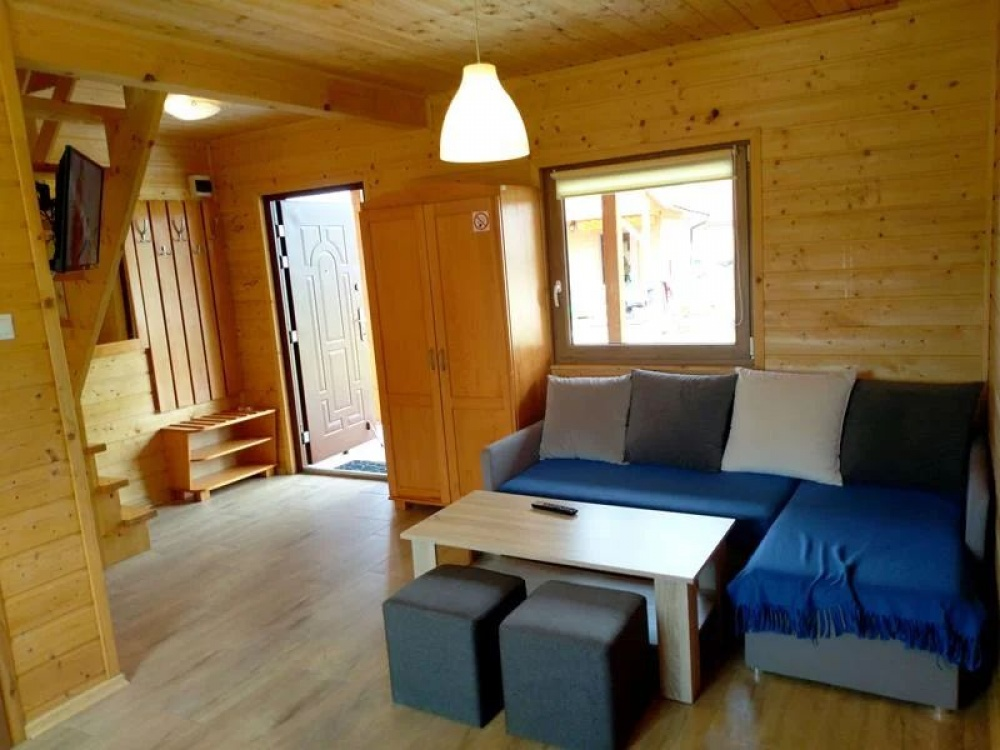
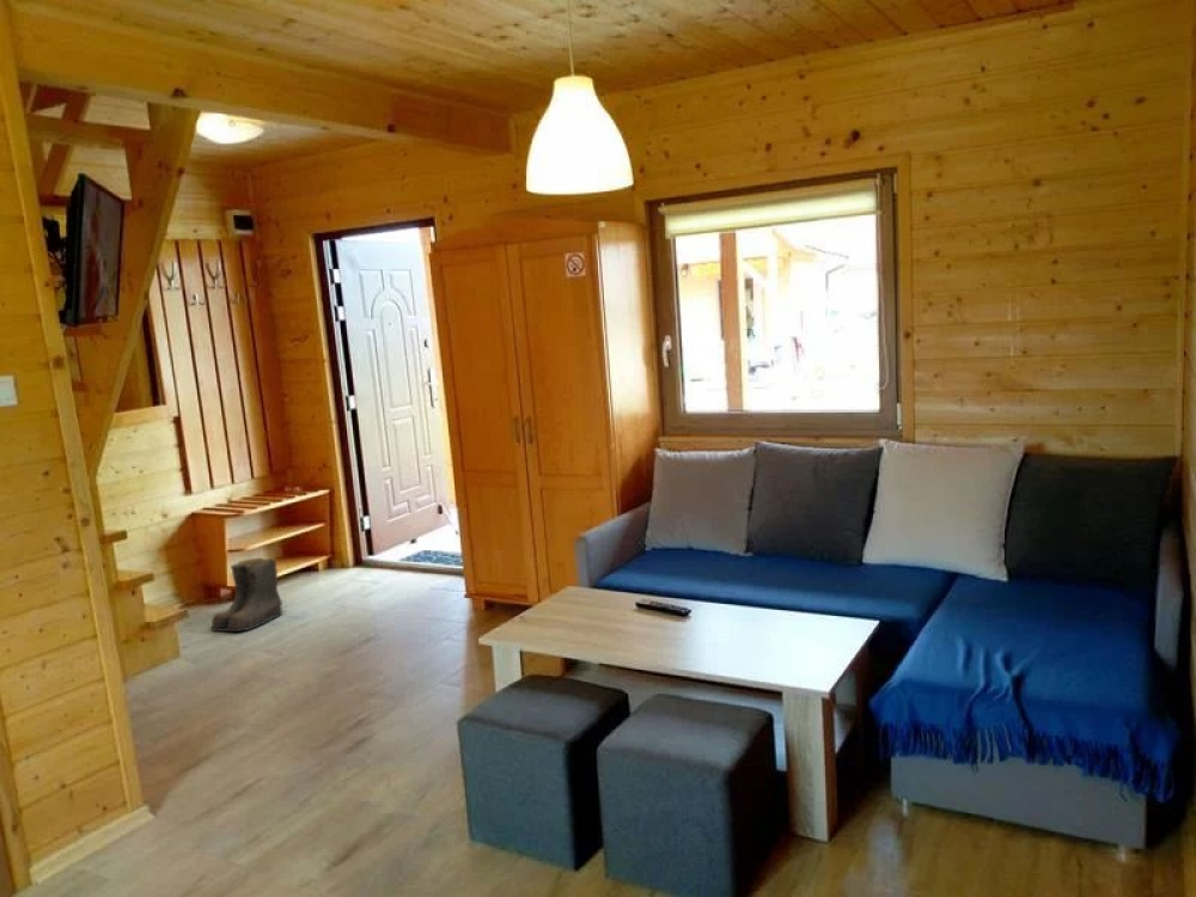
+ boots [209,556,285,633]
